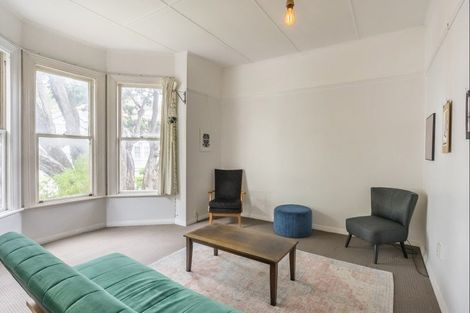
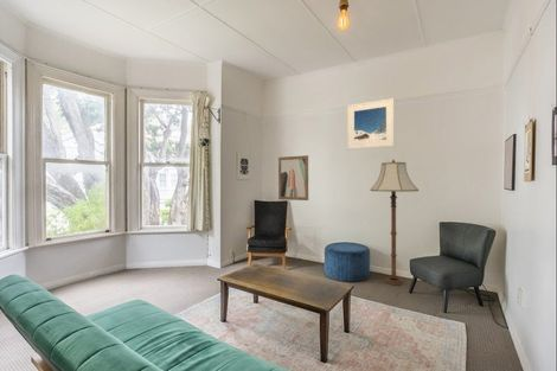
+ floor lamp [370,159,420,286]
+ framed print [346,97,395,151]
+ wall art [277,154,309,202]
